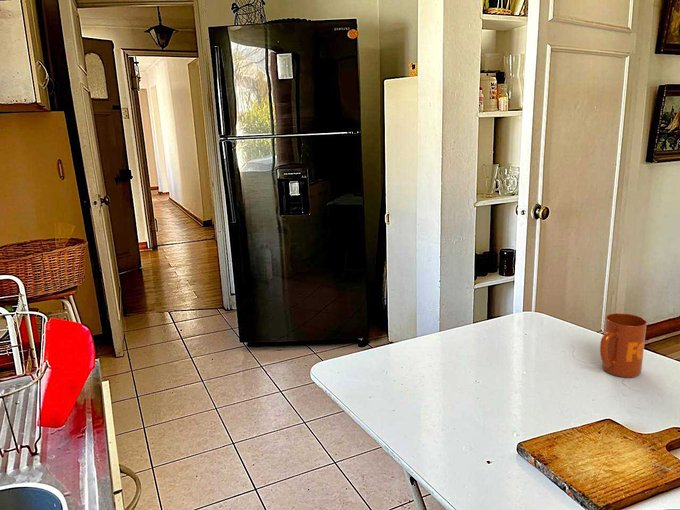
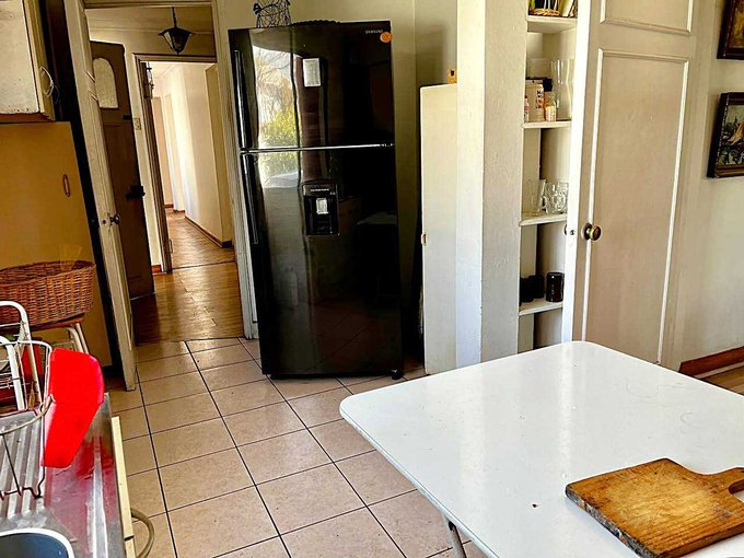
- mug [599,312,648,378]
